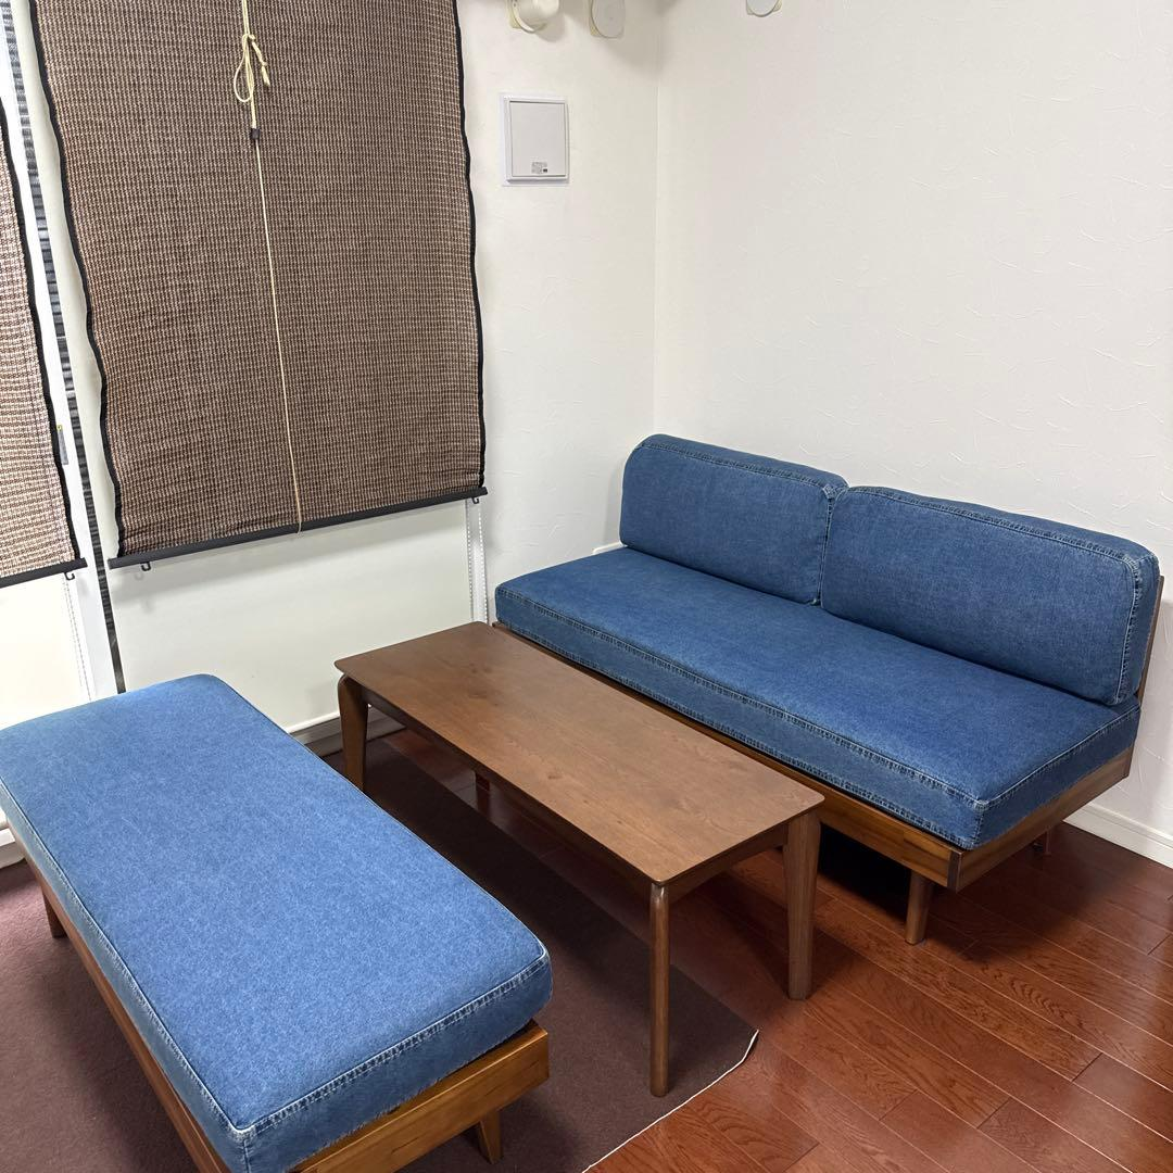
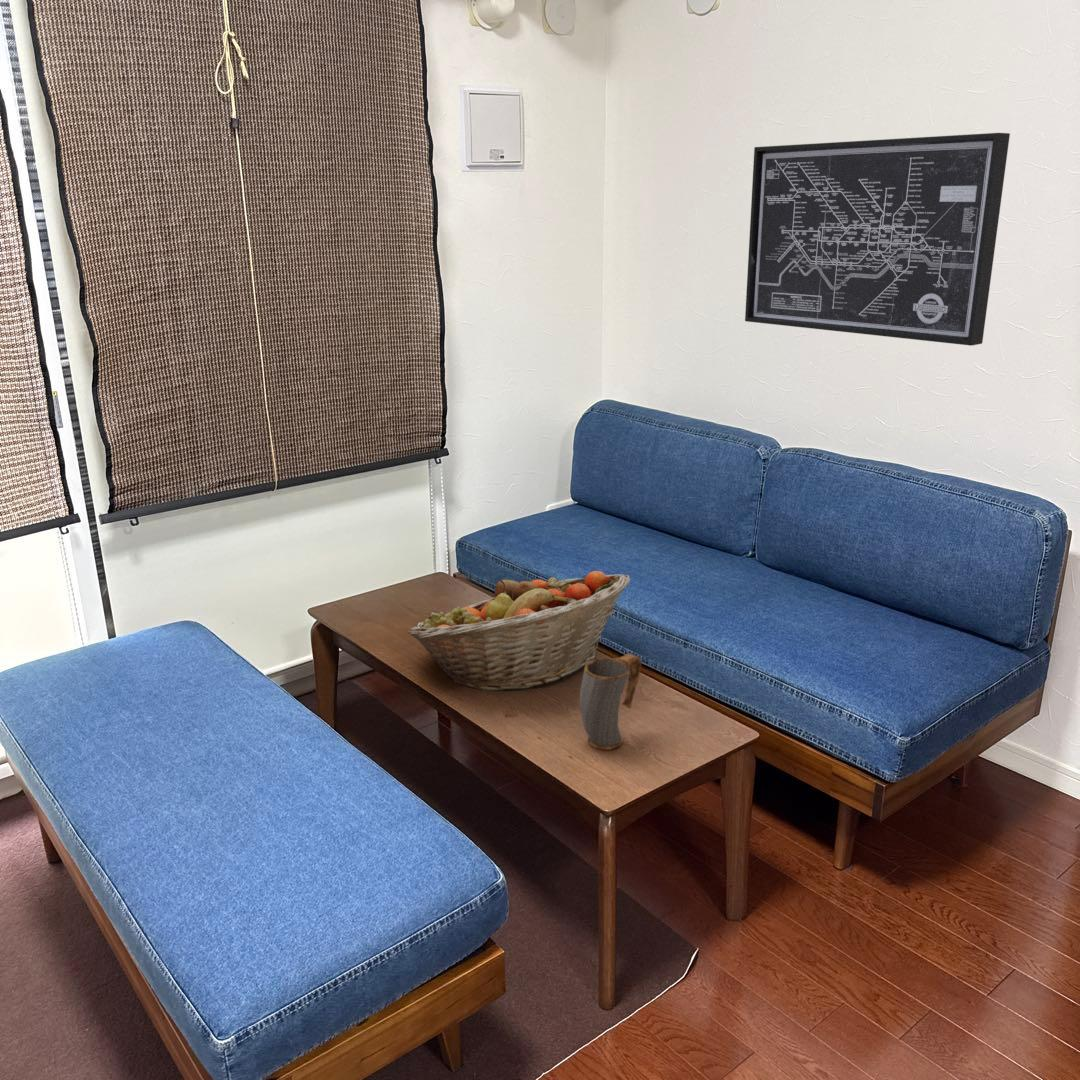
+ wall art [744,132,1011,347]
+ fruit basket [407,570,631,692]
+ mug [579,653,643,751]
